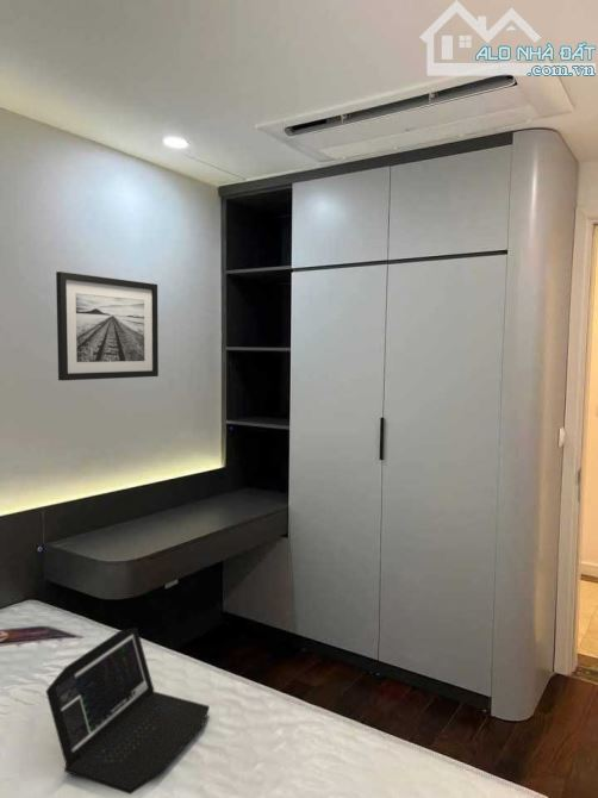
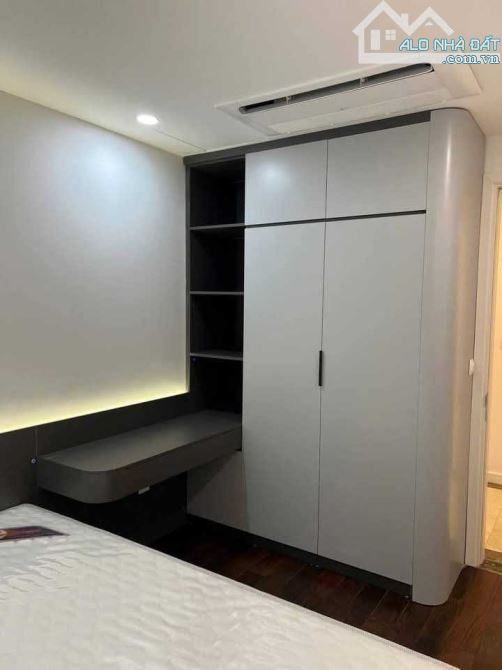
- wall art [55,270,160,381]
- laptop [44,626,210,796]
